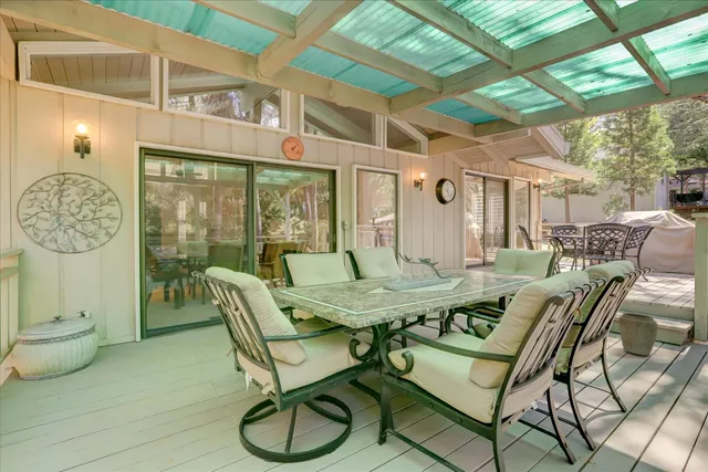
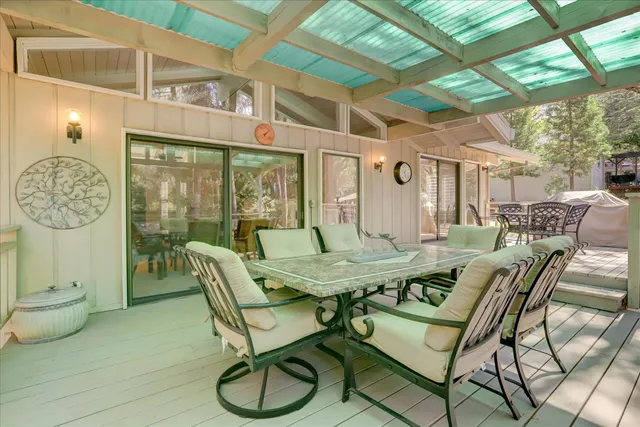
- vase [617,312,658,357]
